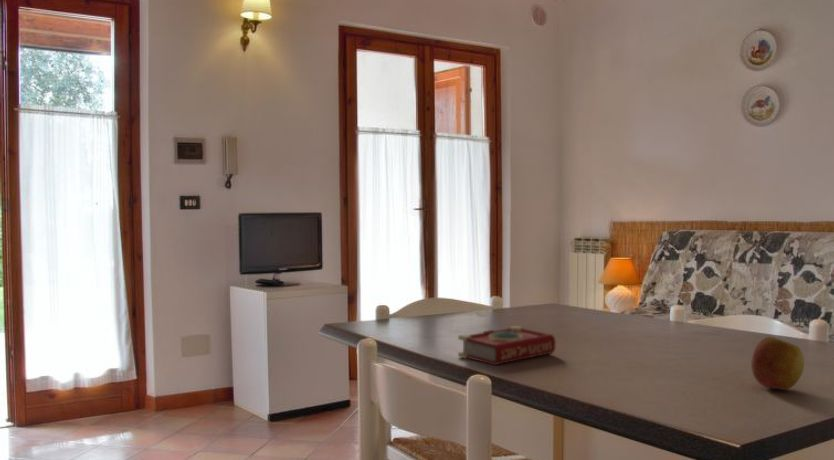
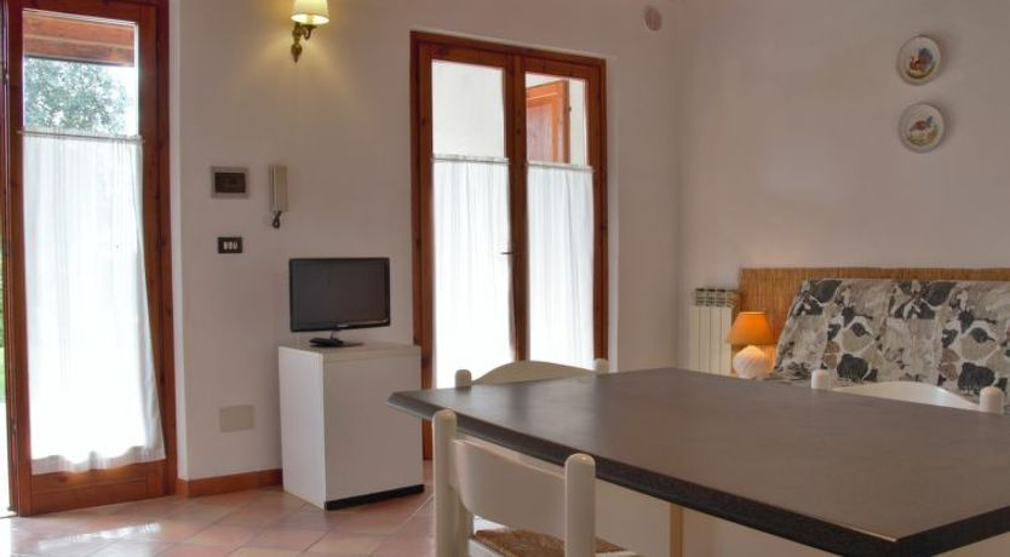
- apple [750,335,805,391]
- book [457,325,557,366]
